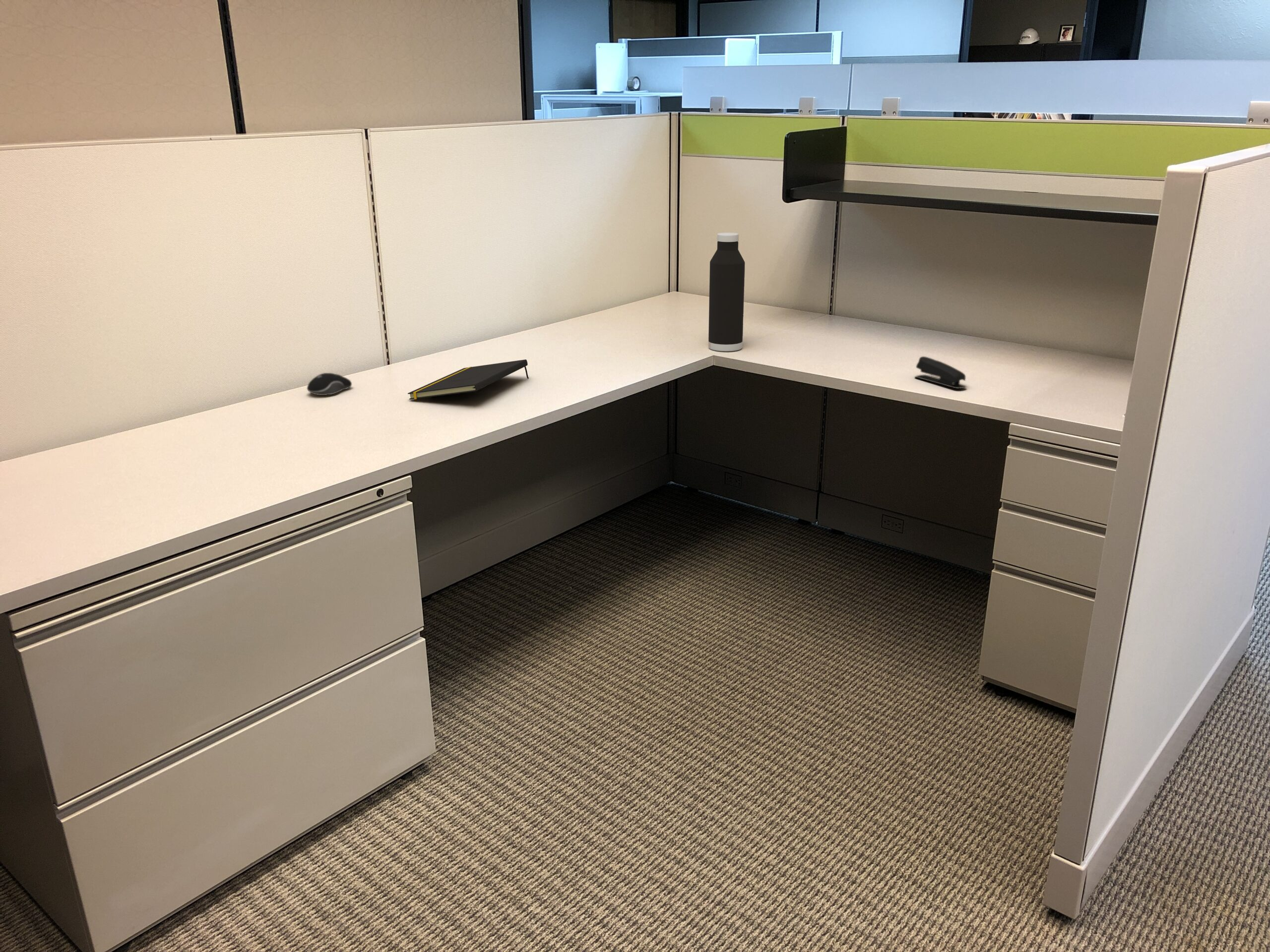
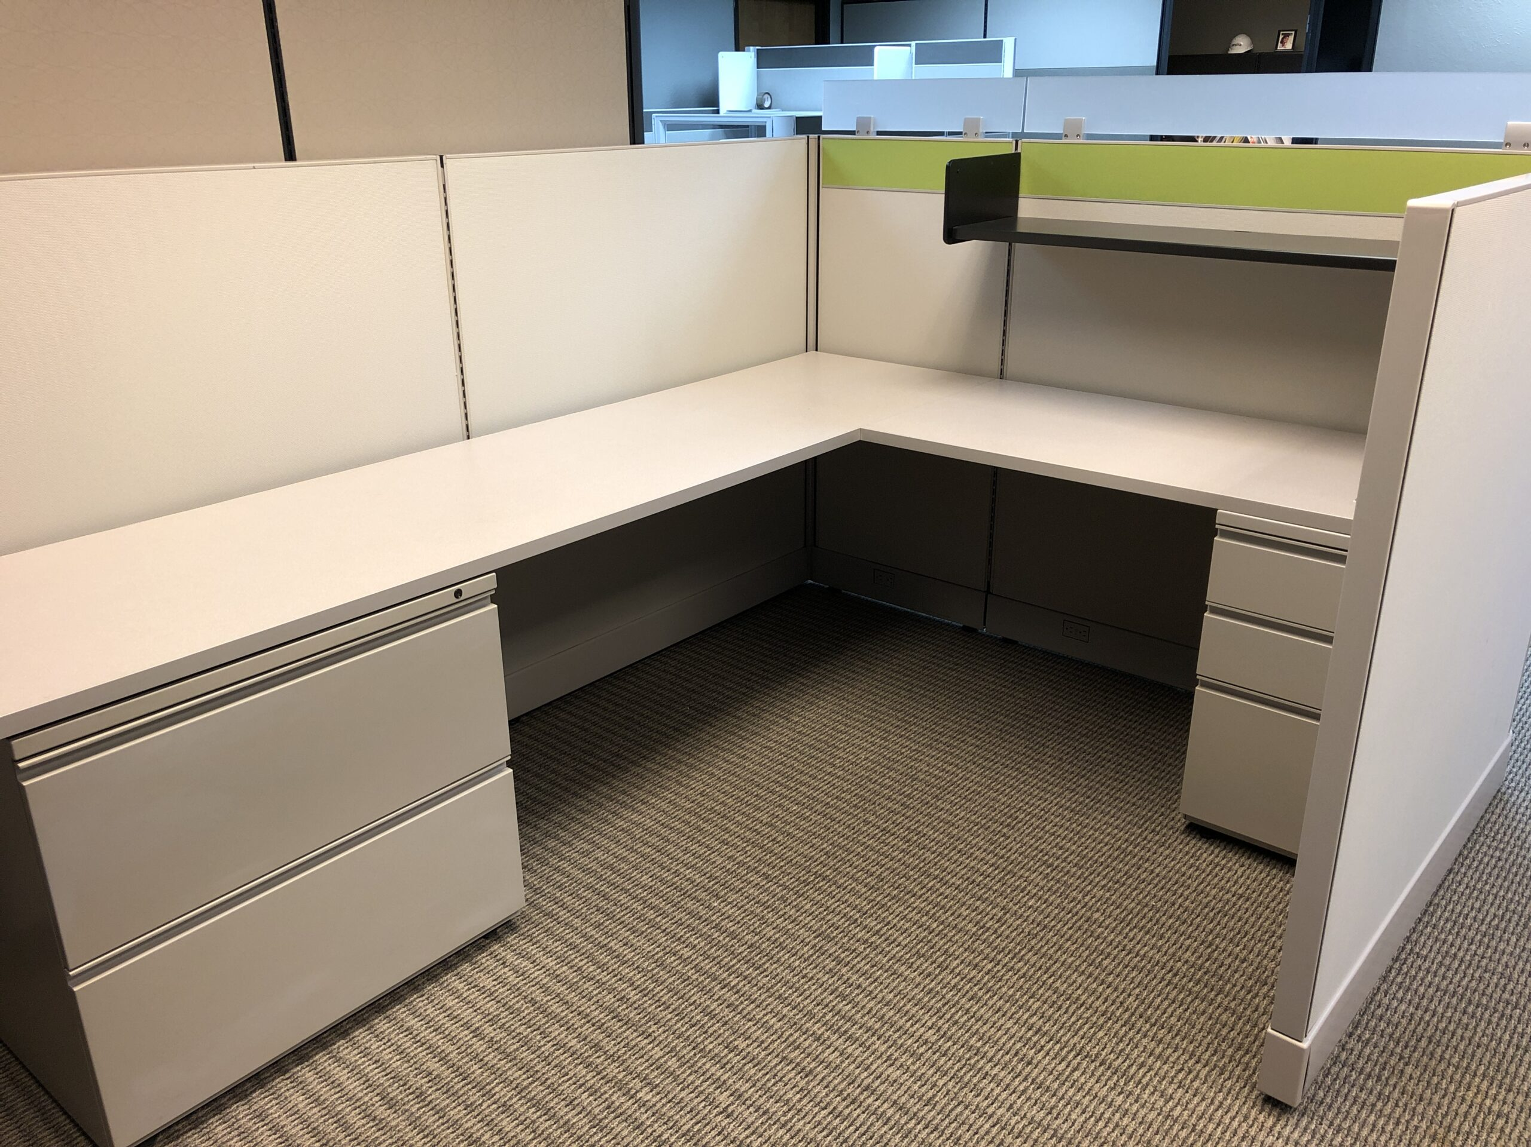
- notepad [407,359,529,400]
- stapler [914,356,967,389]
- water bottle [708,232,746,352]
- computer mouse [307,372,352,396]
